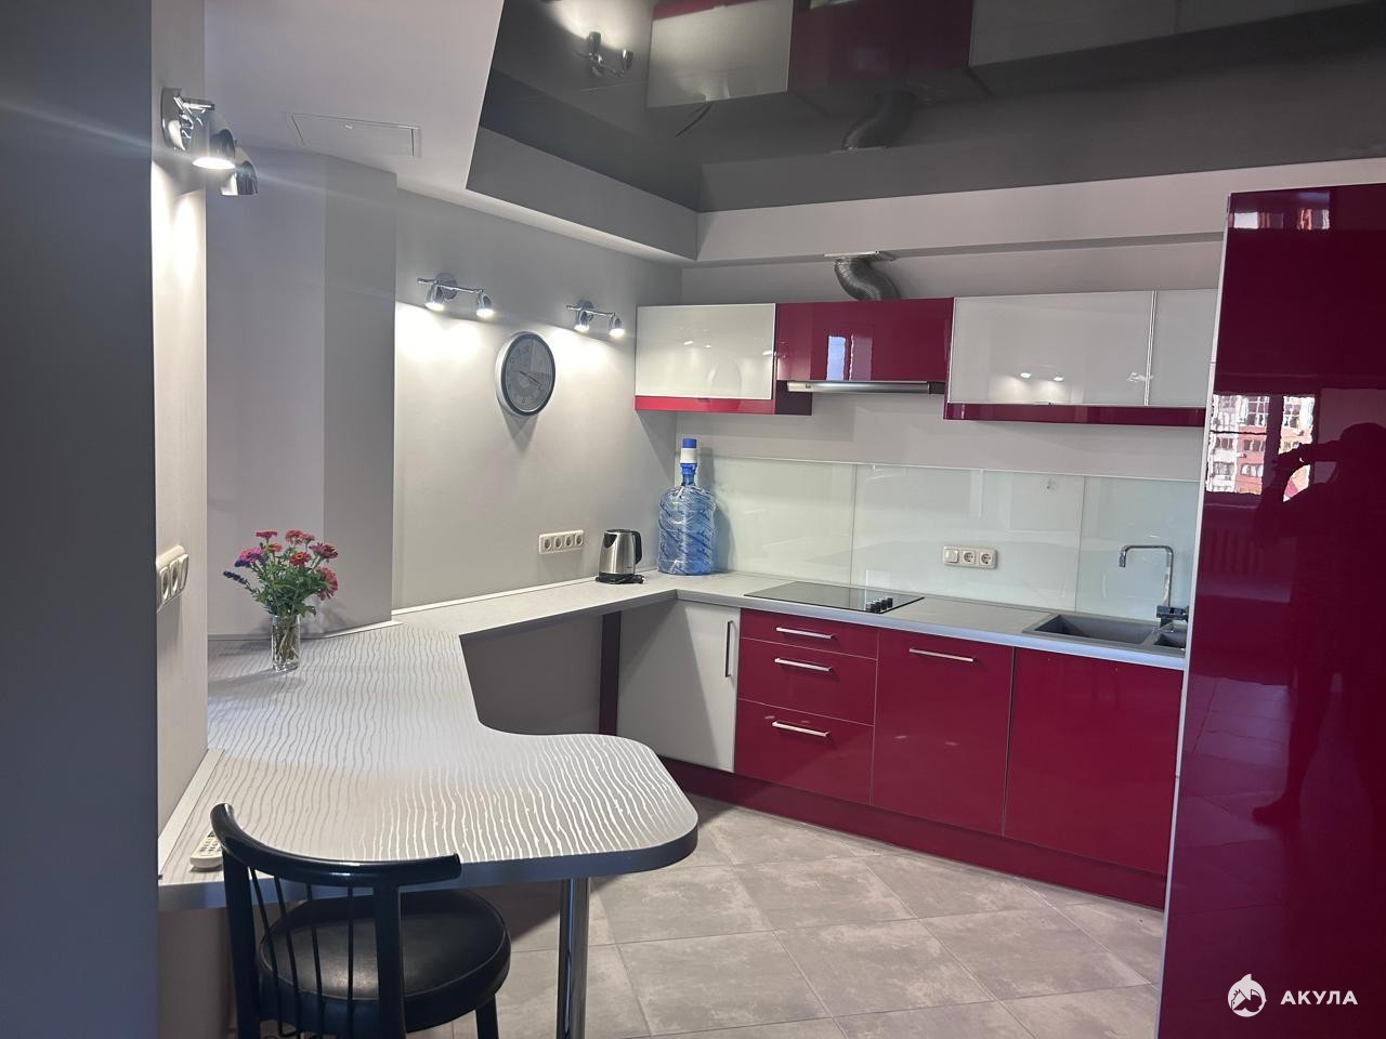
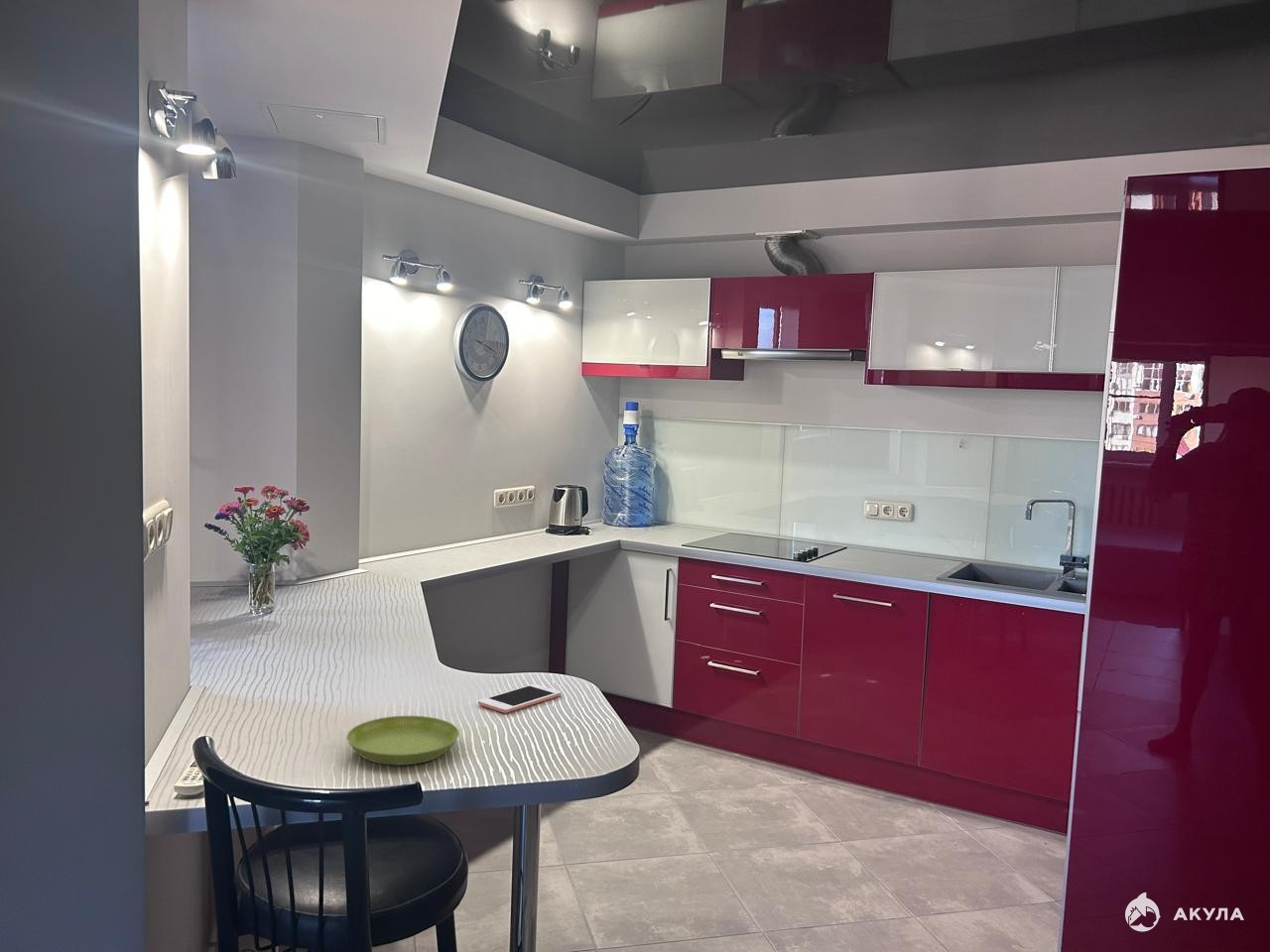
+ cell phone [477,683,562,714]
+ saucer [345,715,460,766]
